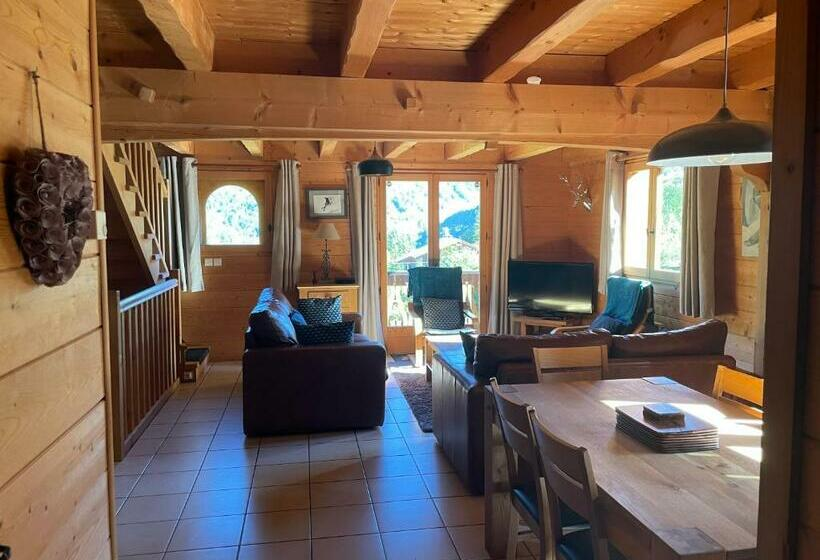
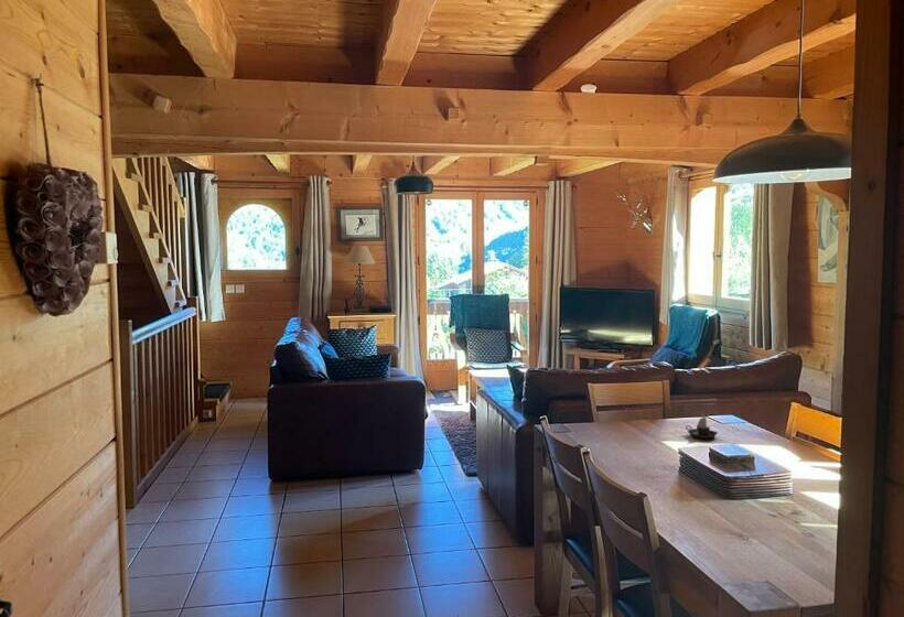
+ candle [685,411,719,440]
